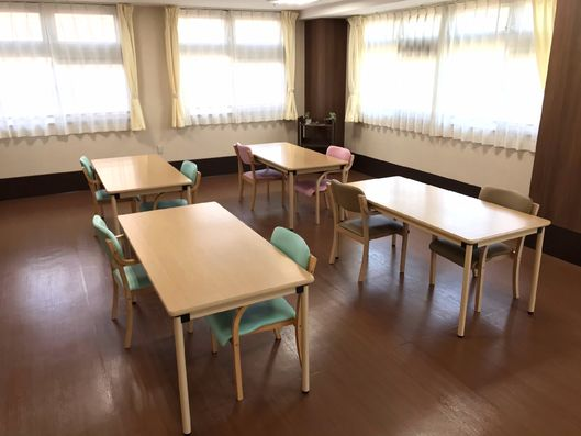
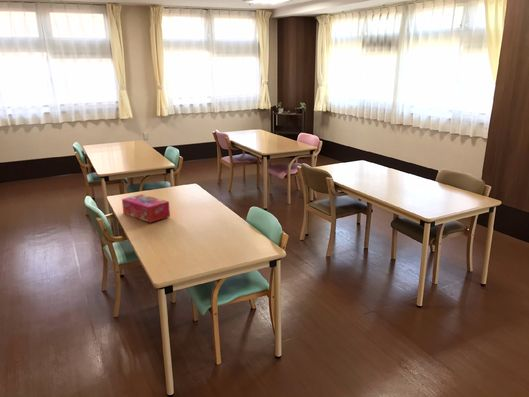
+ tissue box [121,193,171,224]
